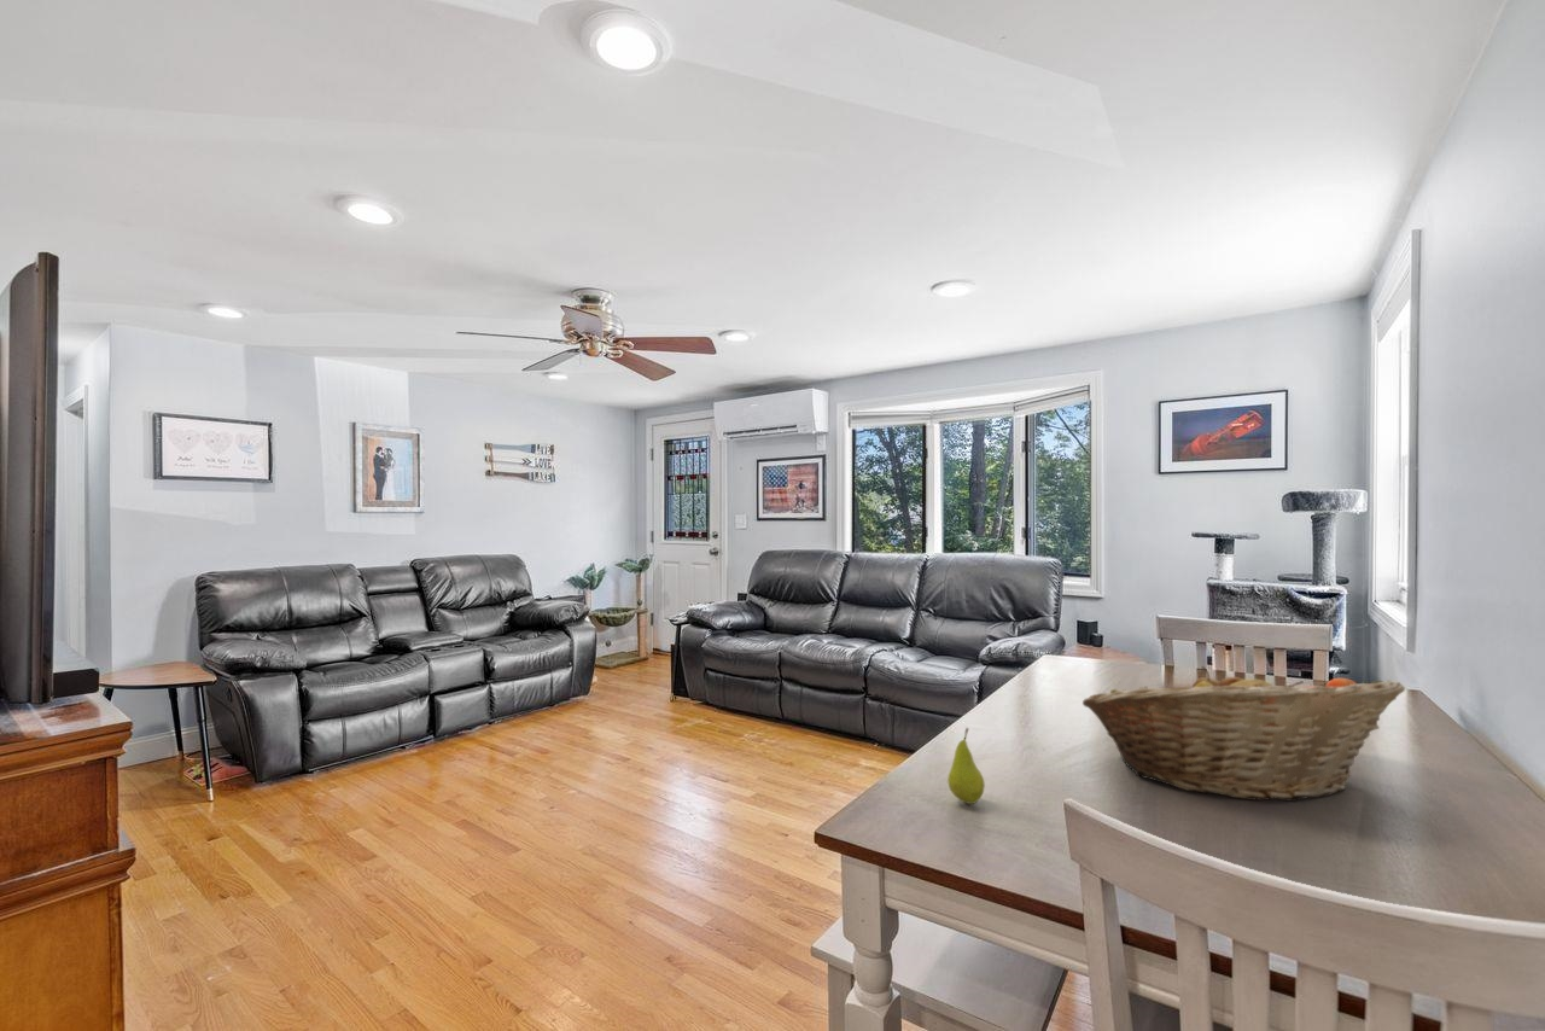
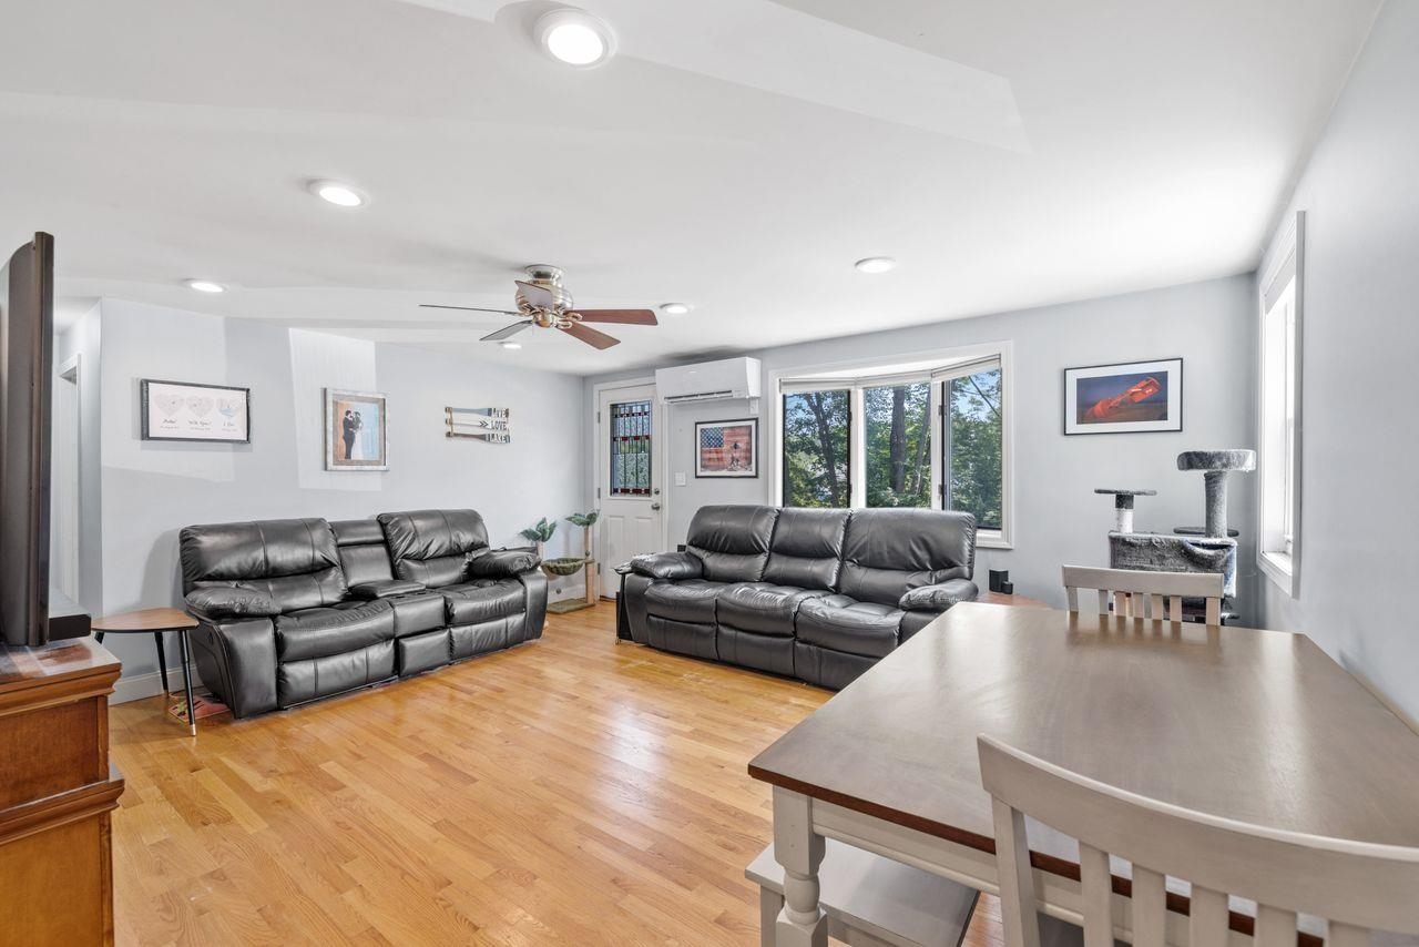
- fruit basket [1082,665,1406,803]
- fruit [946,727,986,805]
